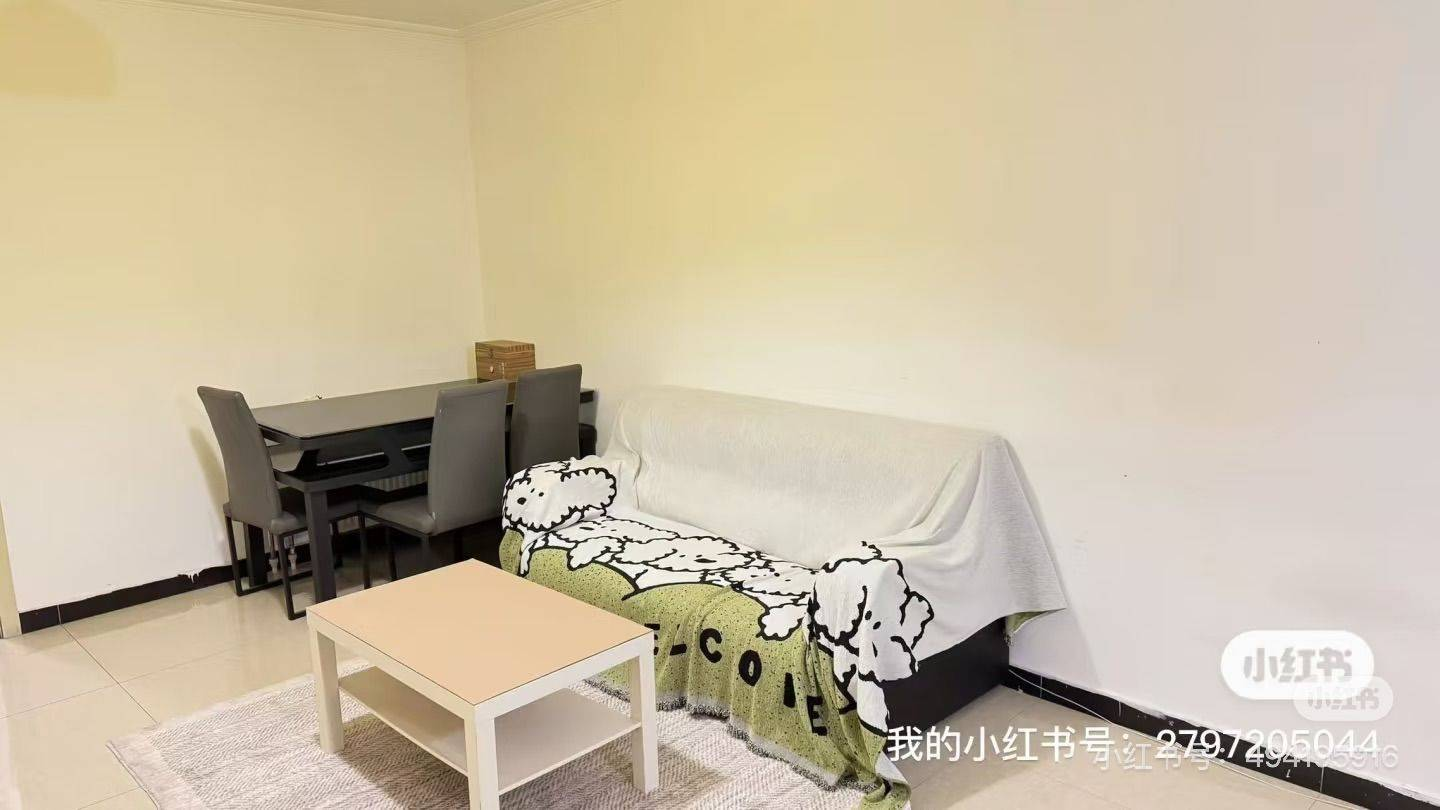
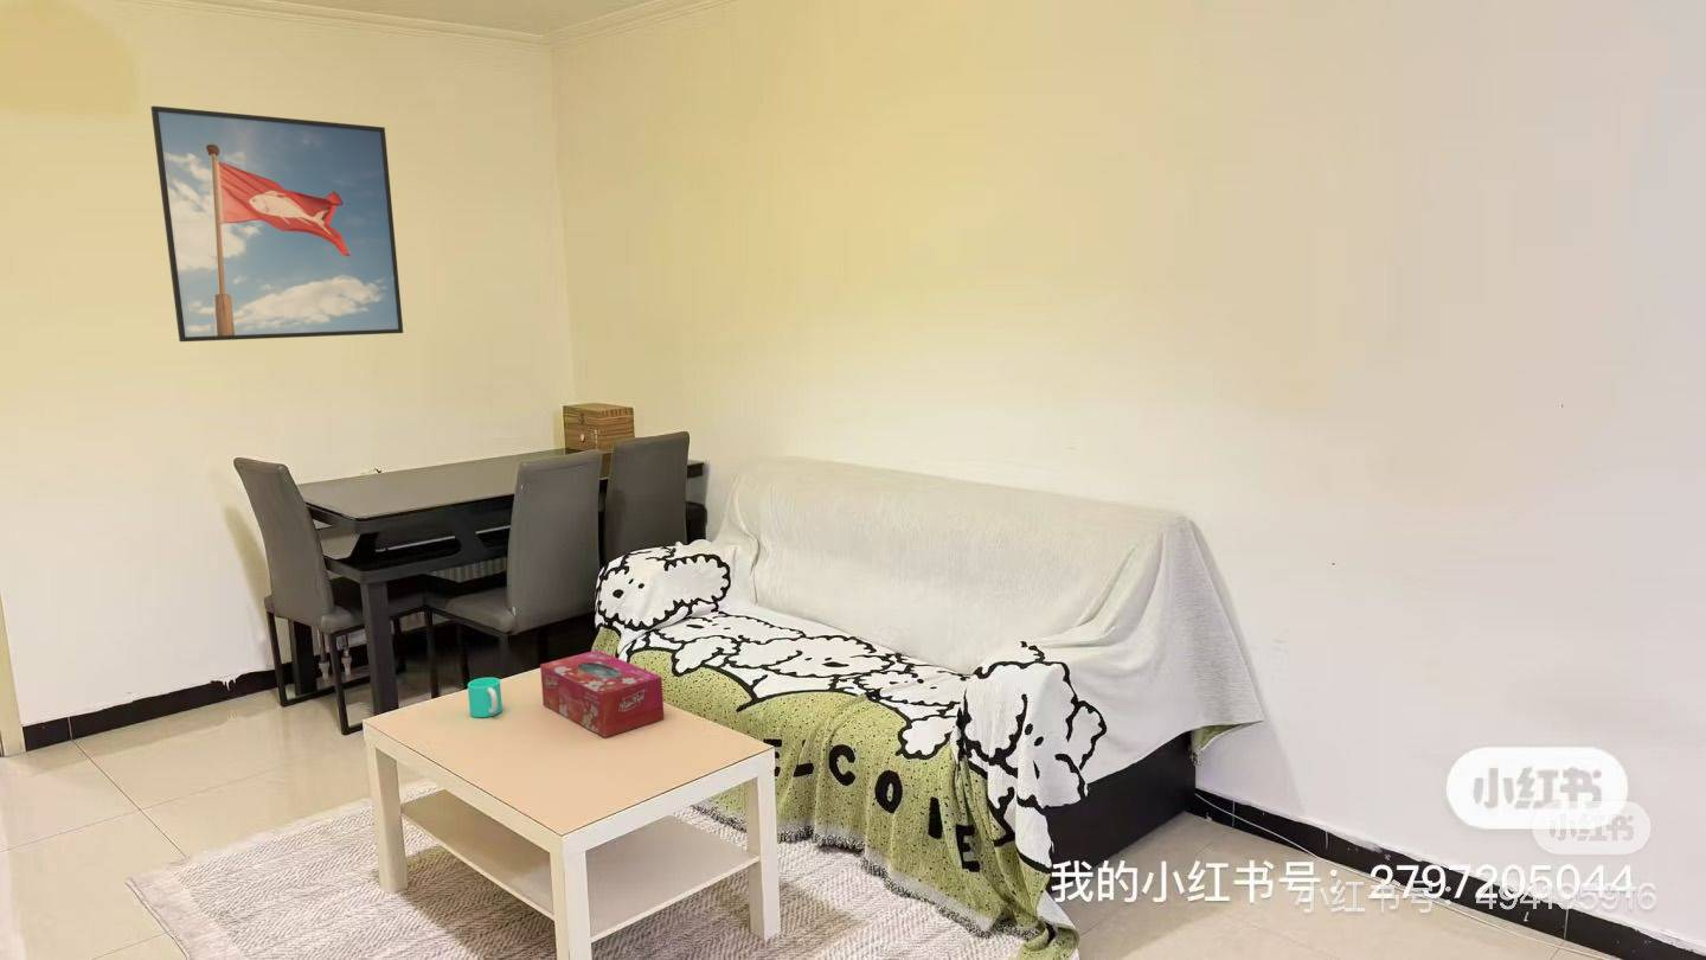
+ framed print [150,104,404,343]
+ cup [467,677,504,718]
+ tissue box [539,649,665,738]
